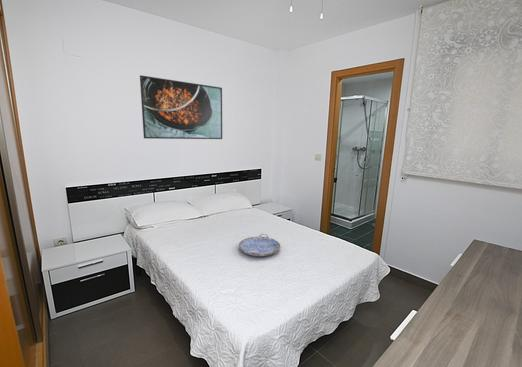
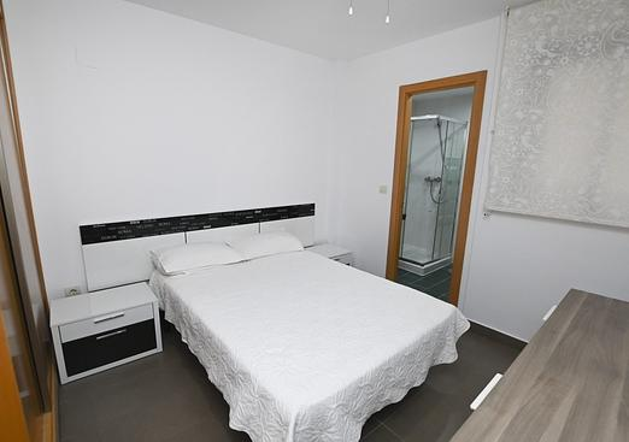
- serving tray [238,233,281,257]
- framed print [139,74,223,140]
